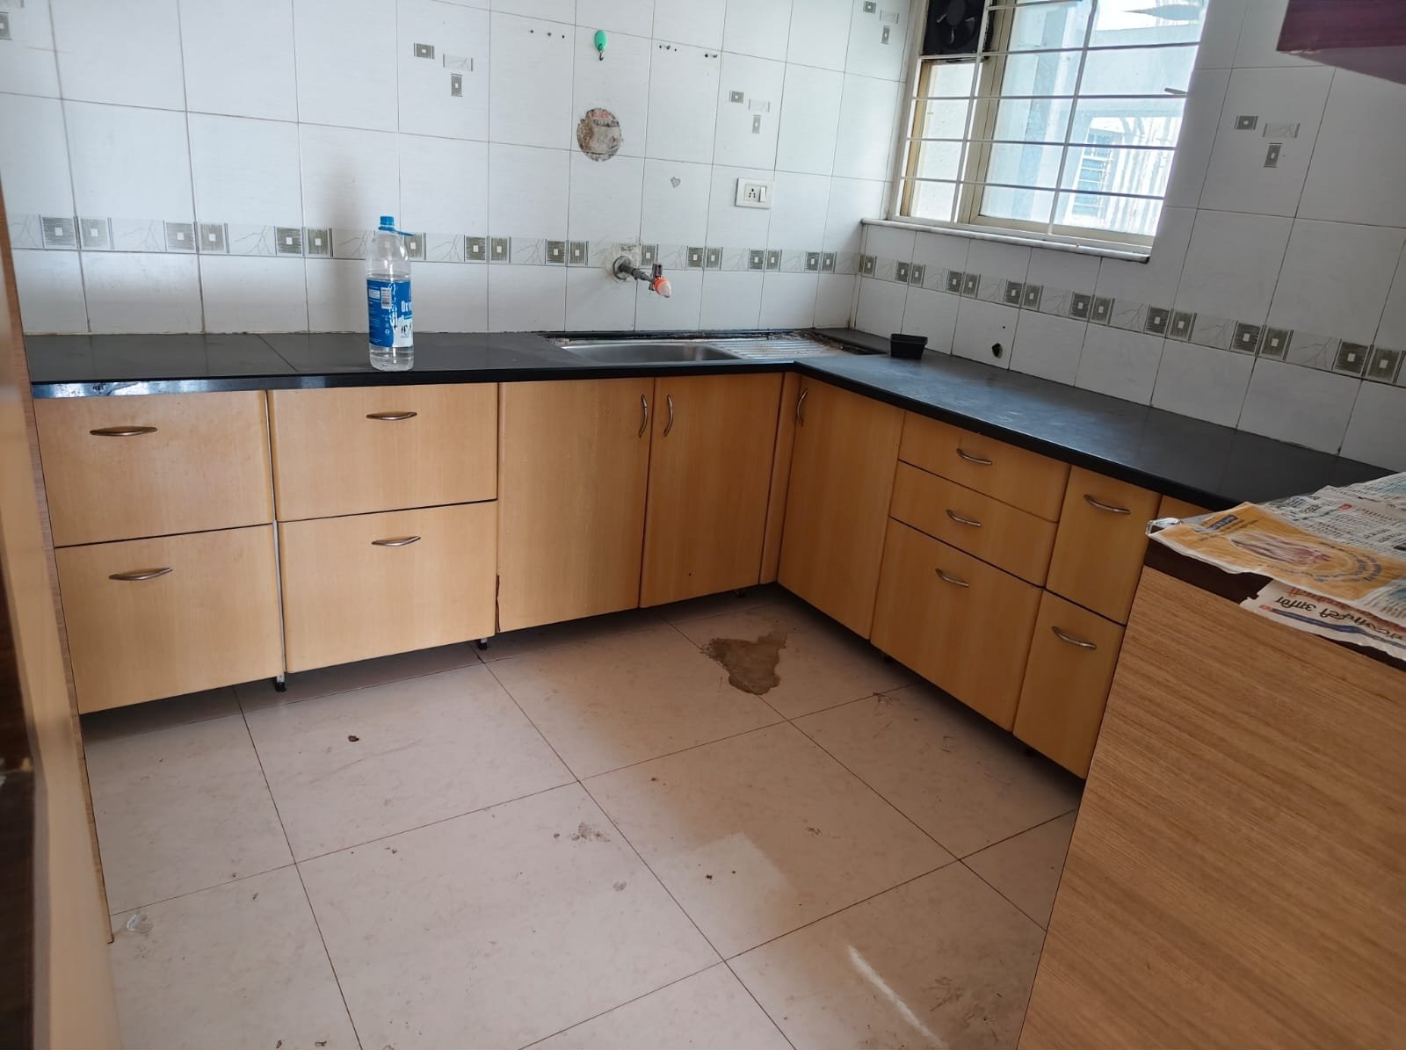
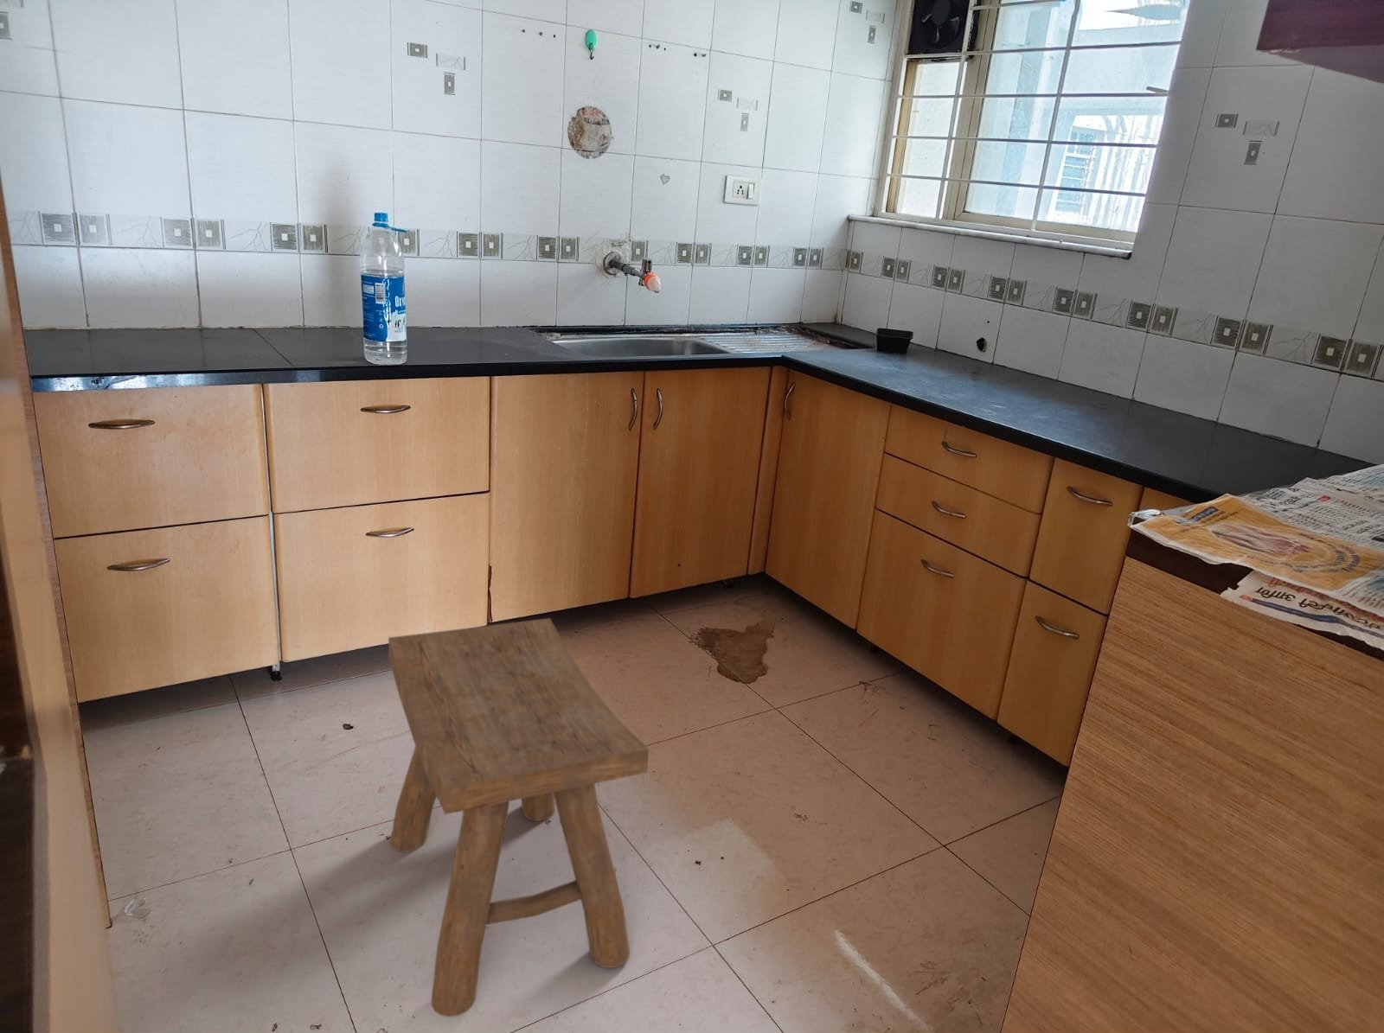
+ stool [388,617,649,1018]
